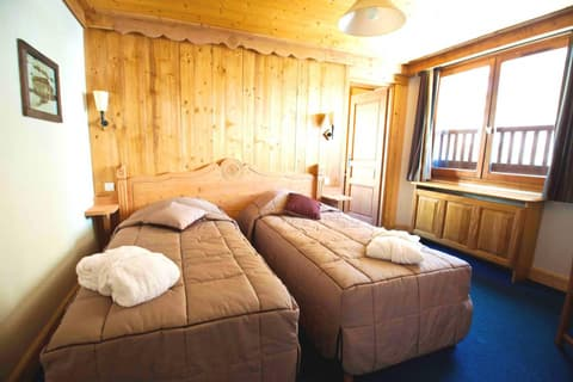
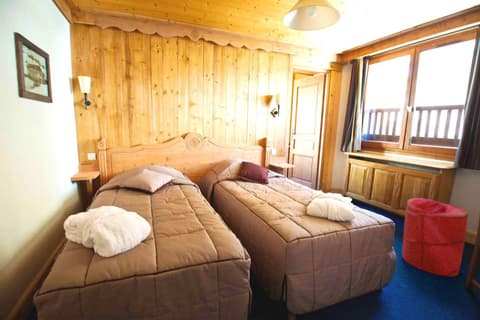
+ laundry hamper [401,197,469,277]
